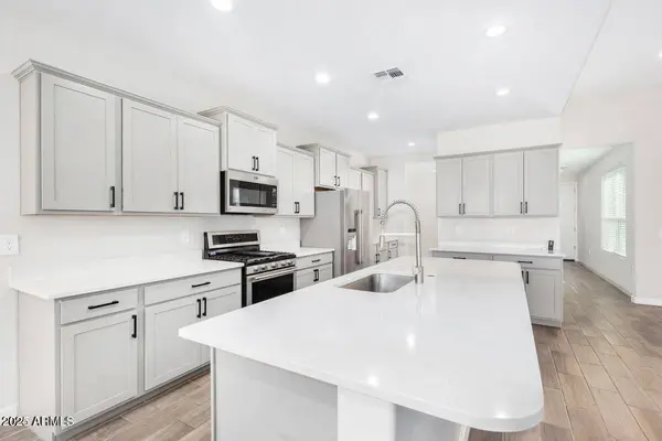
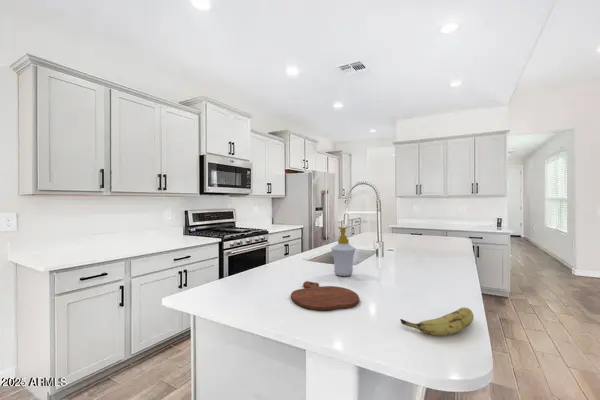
+ fruit [399,306,475,337]
+ soap bottle [330,226,357,277]
+ cutting board [290,280,360,311]
